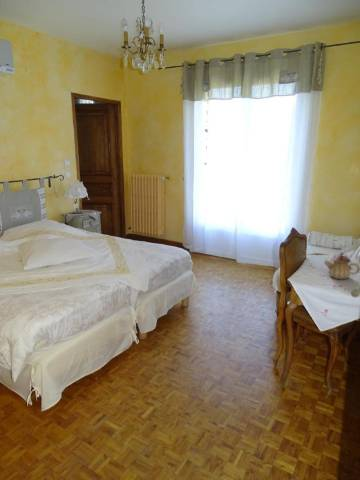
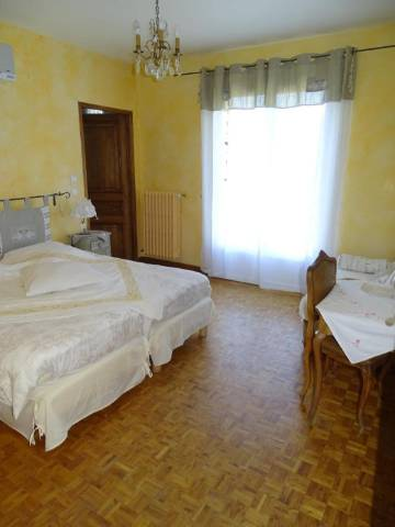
- teapot [323,252,360,280]
